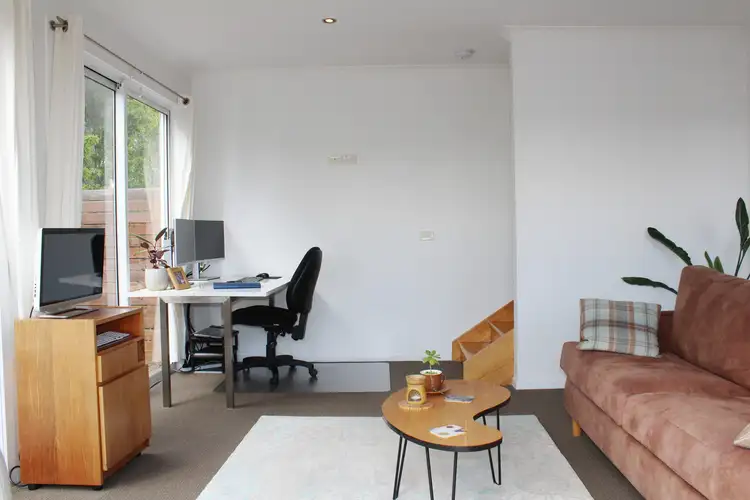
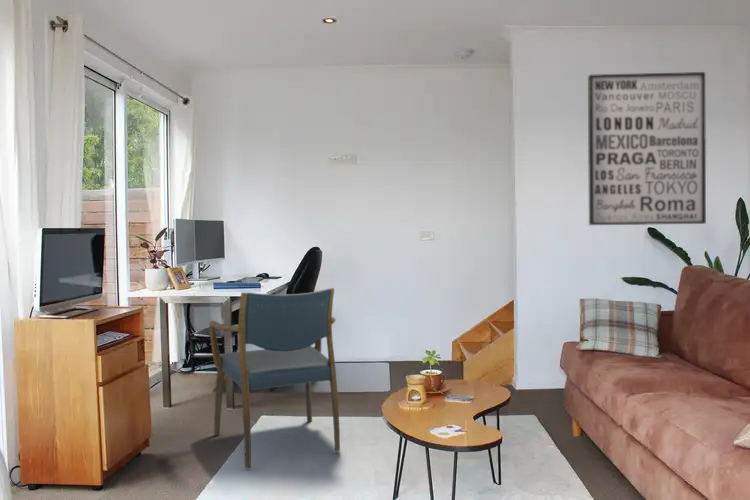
+ wall art [587,71,707,226]
+ armchair [208,287,341,470]
